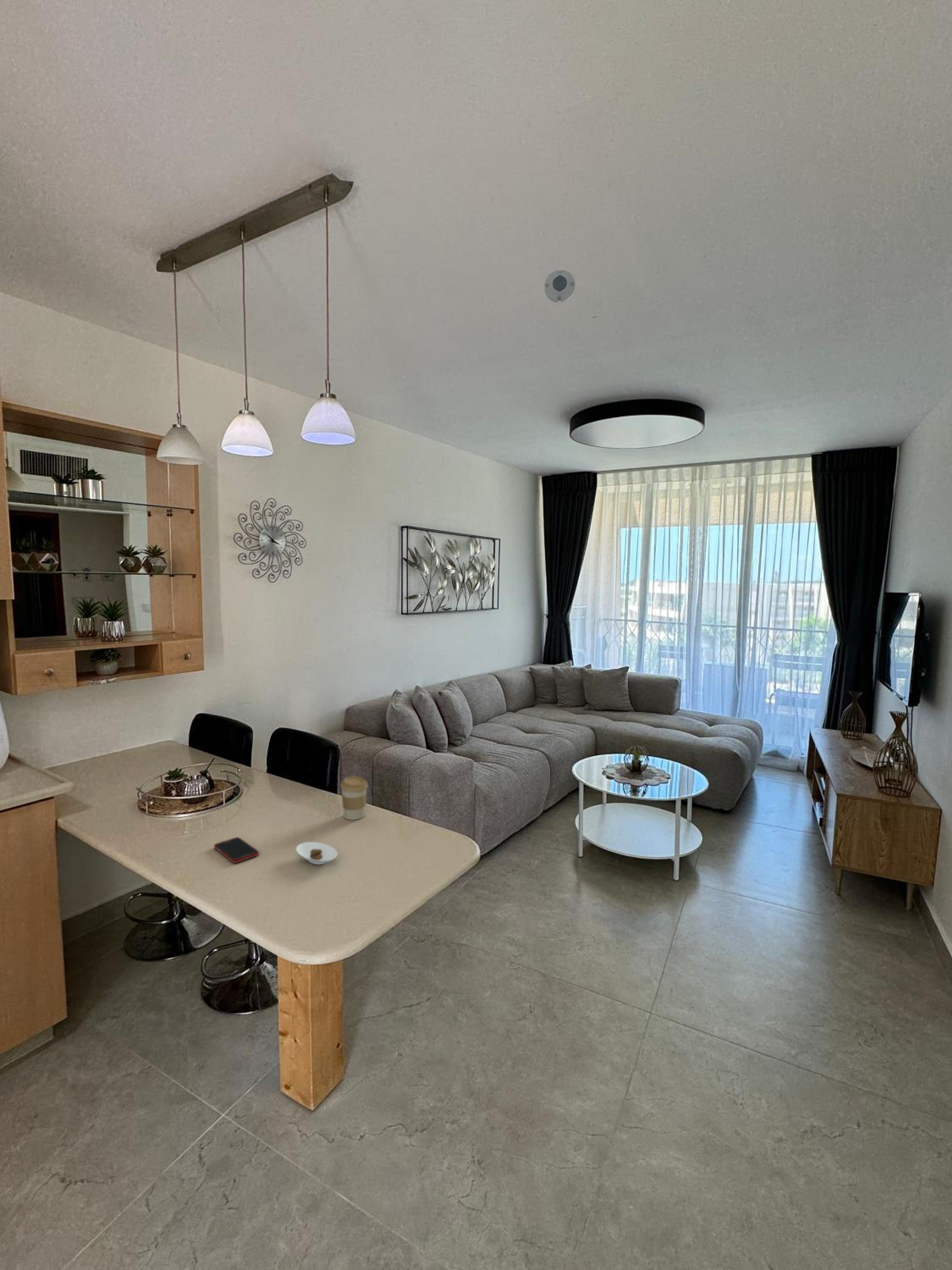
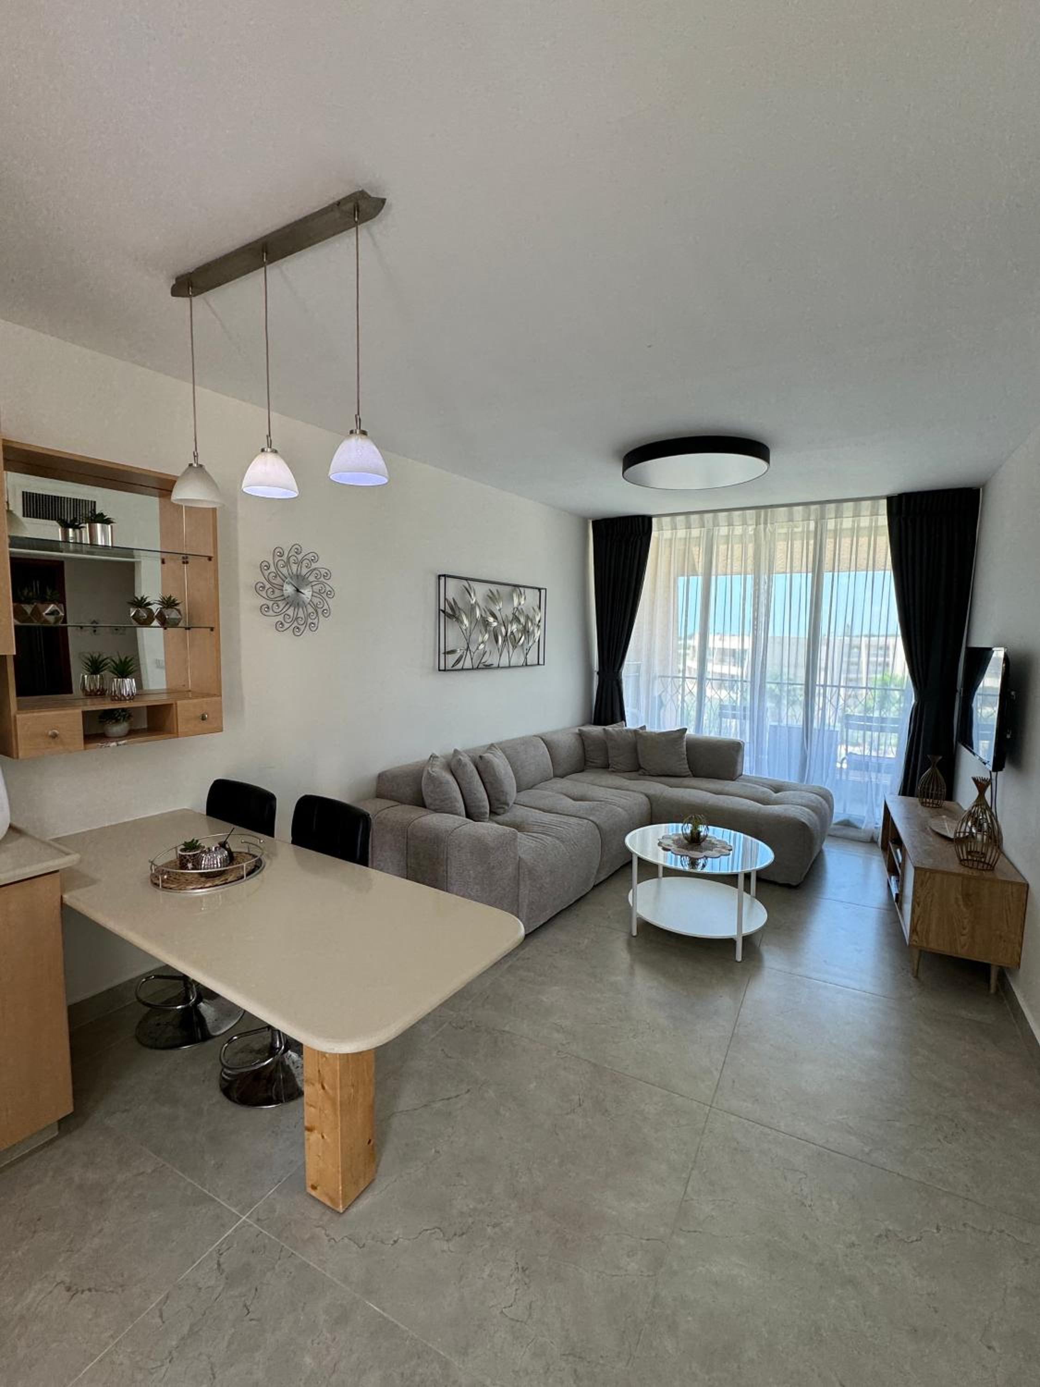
- coffee cup [340,776,368,820]
- smoke detector [544,269,575,303]
- cell phone [214,837,259,864]
- saucer [295,842,338,865]
